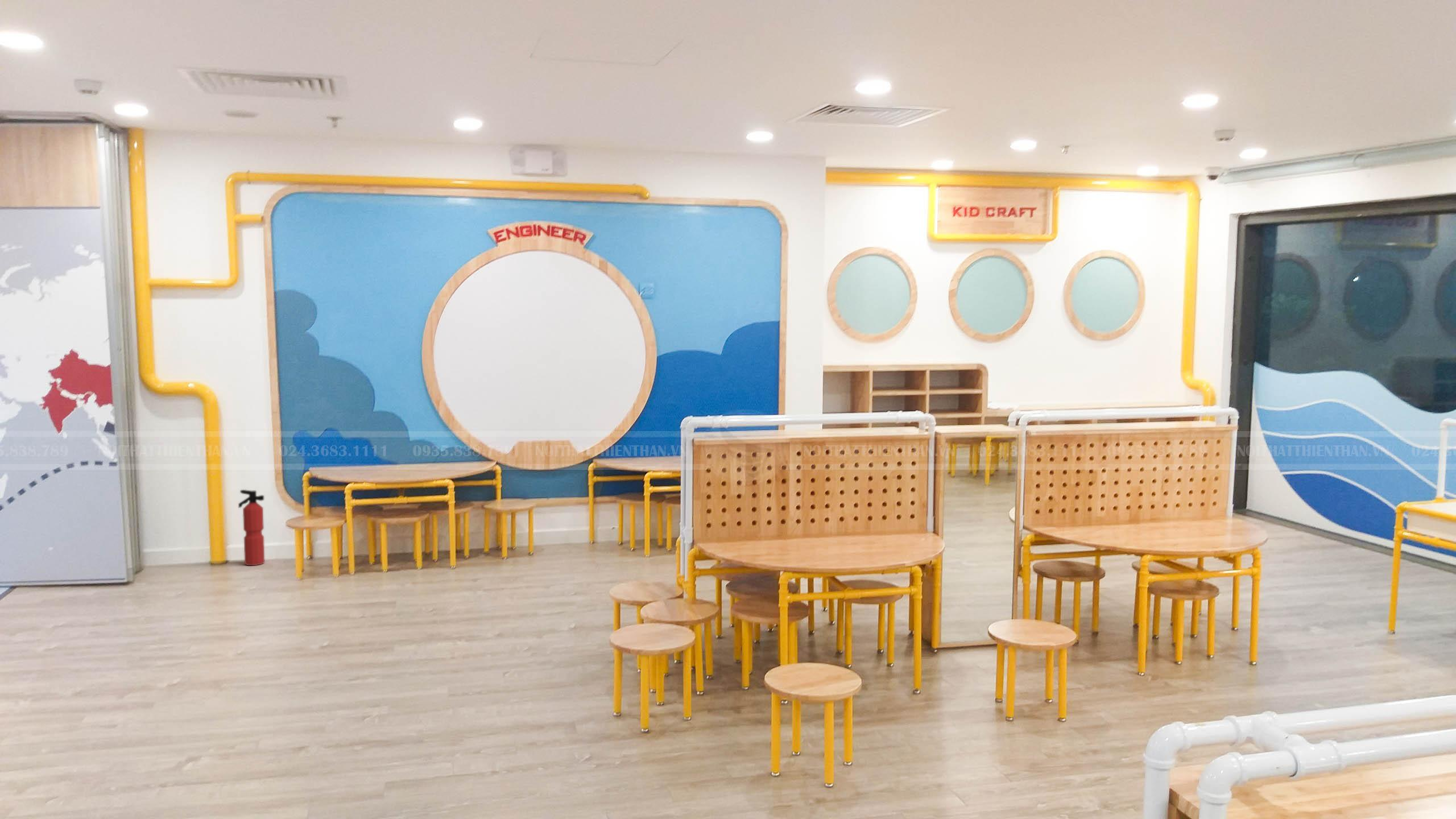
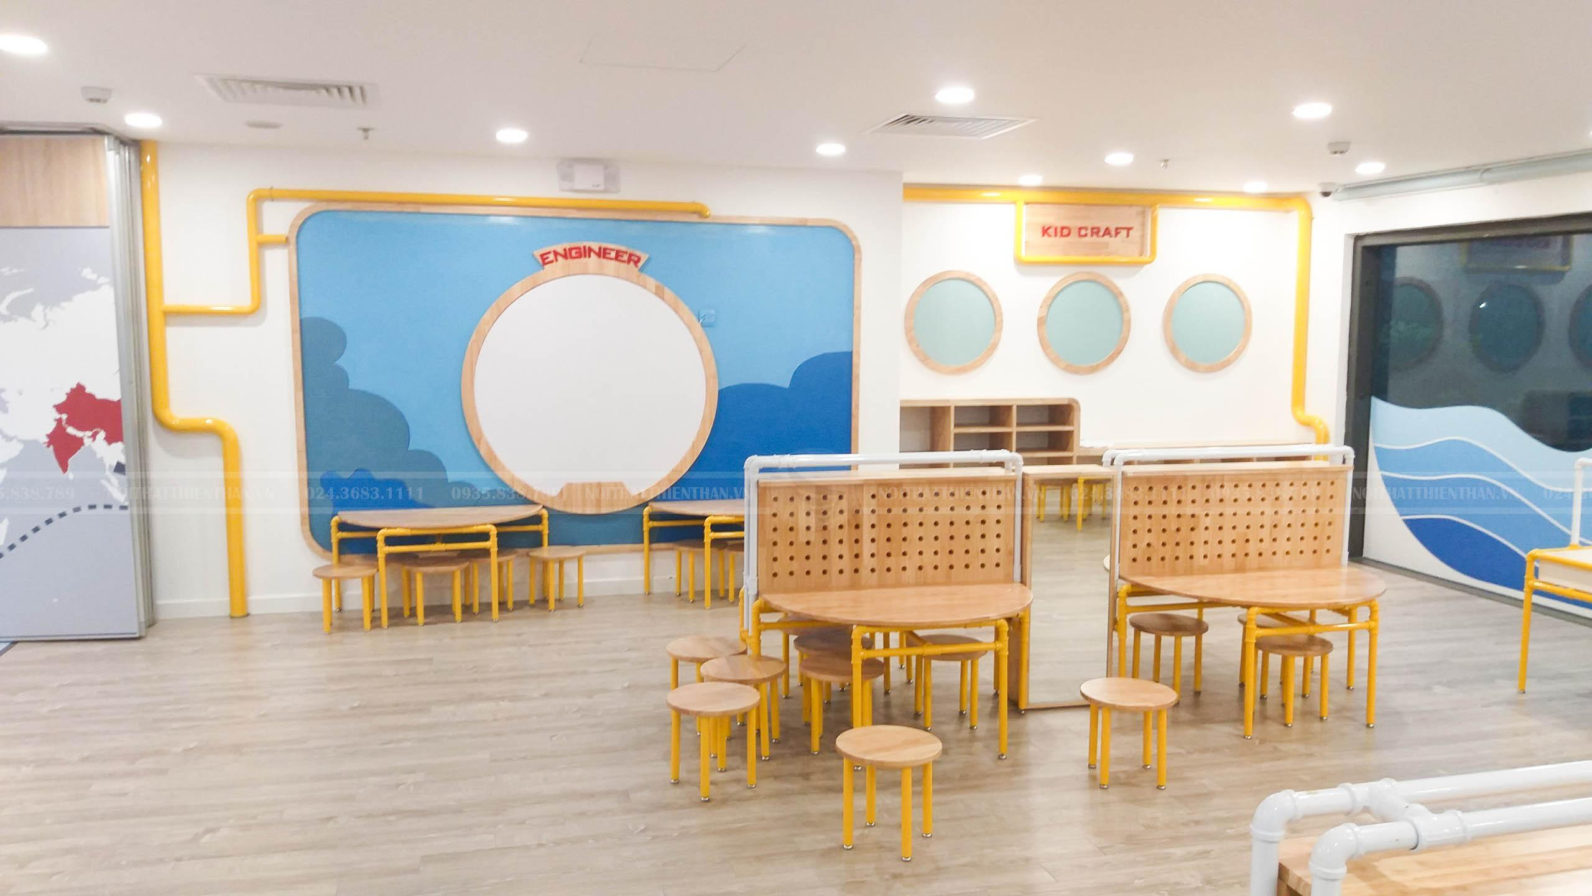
- fire extinguisher [238,489,265,566]
